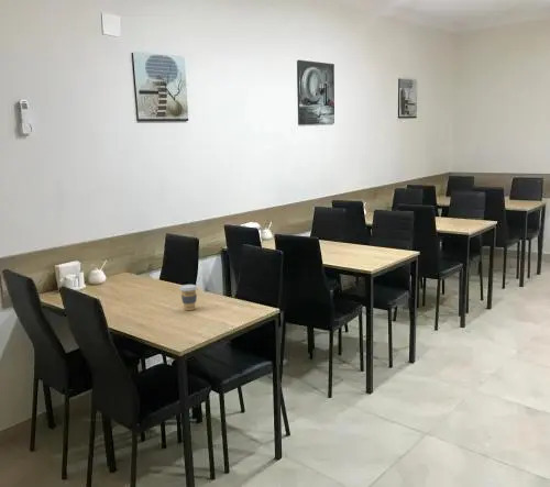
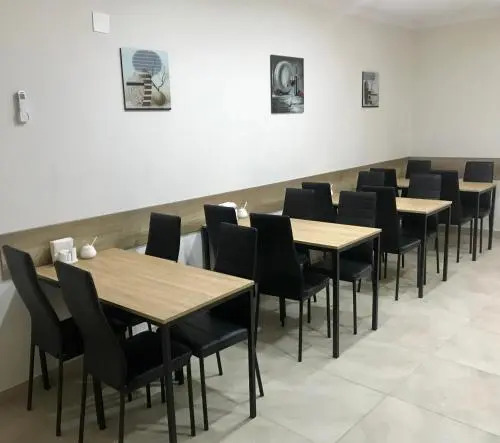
- coffee cup [178,284,198,311]
